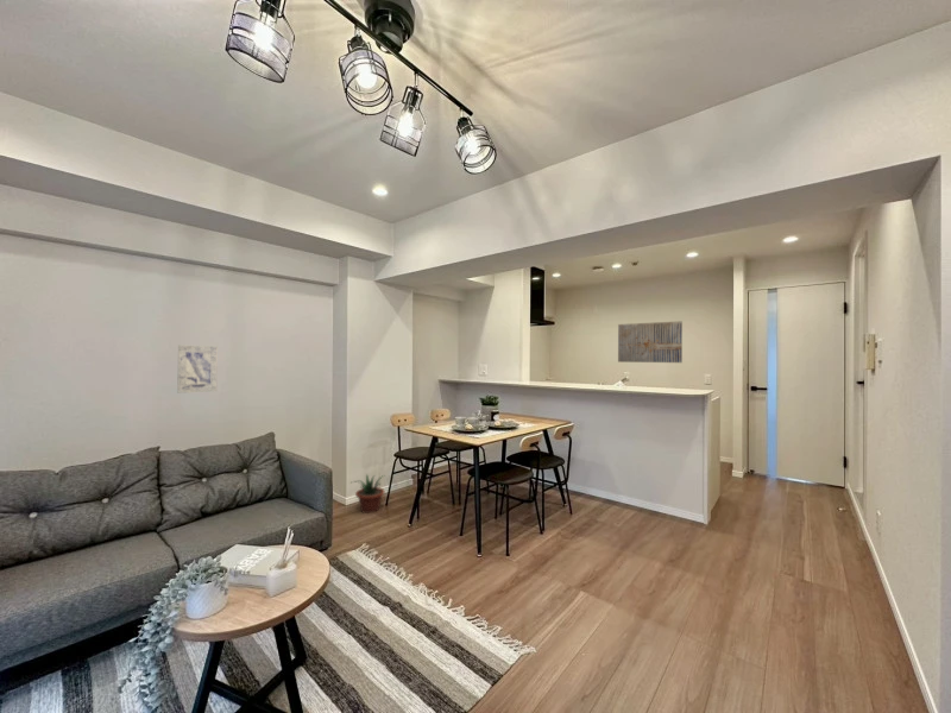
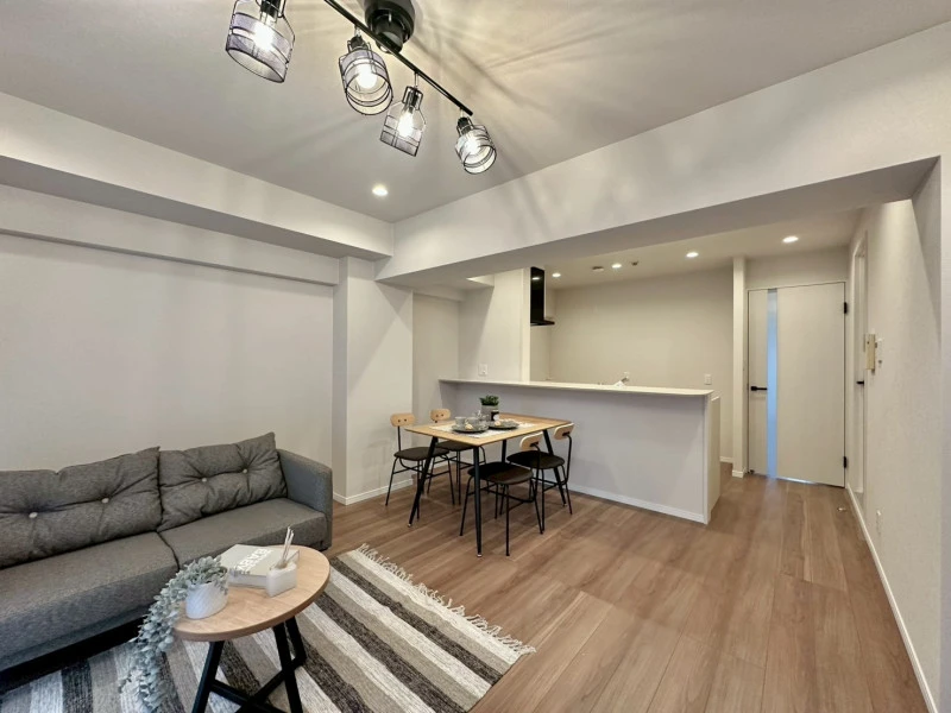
- wall art [176,343,219,395]
- potted plant [348,473,385,515]
- wall art [617,320,684,364]
